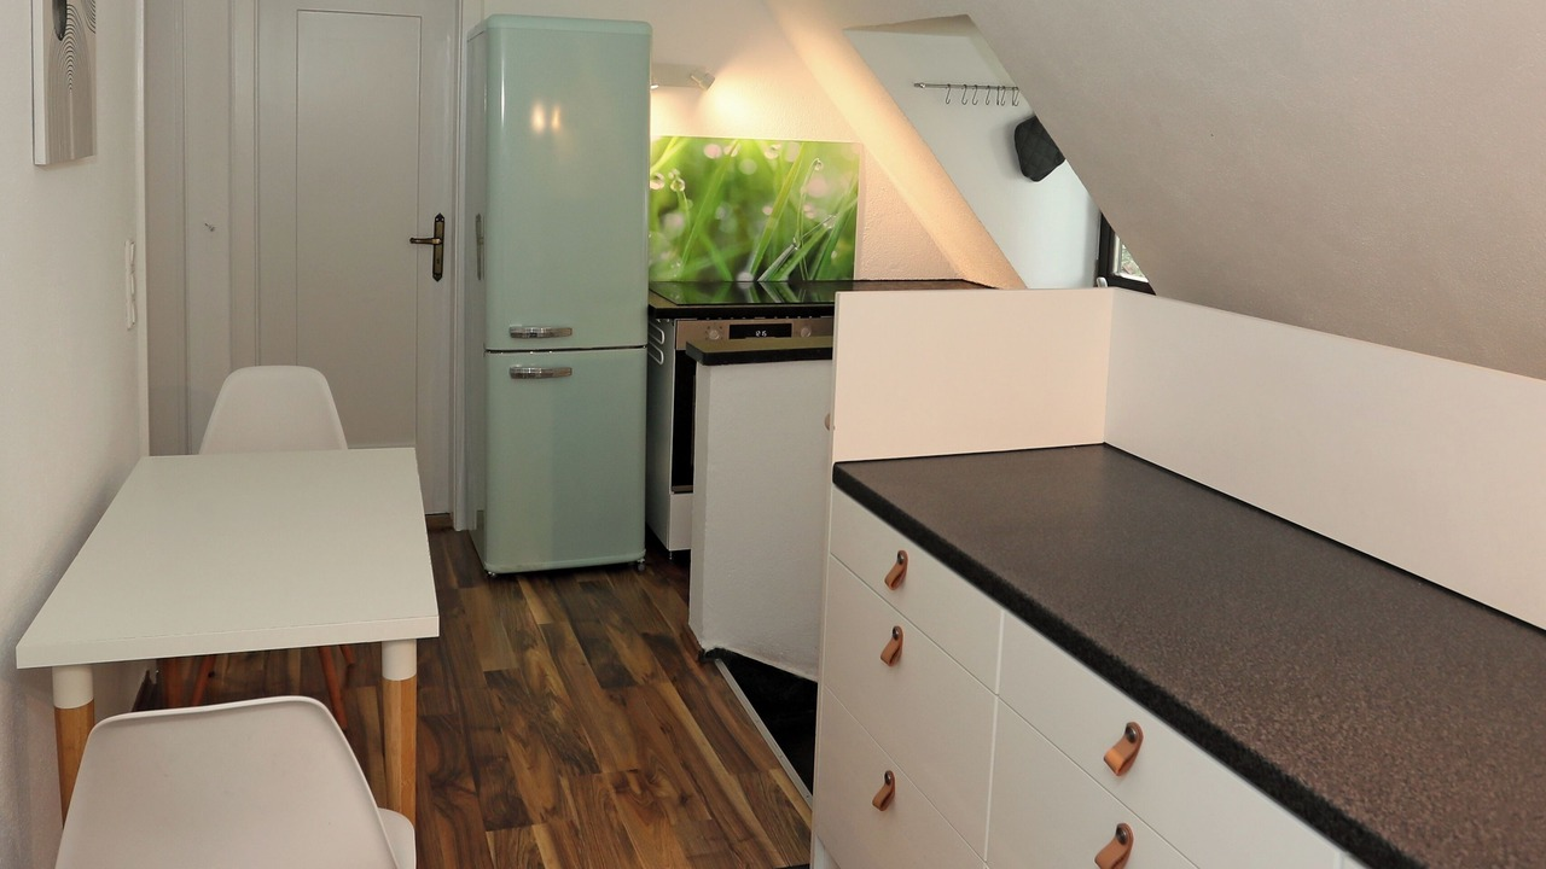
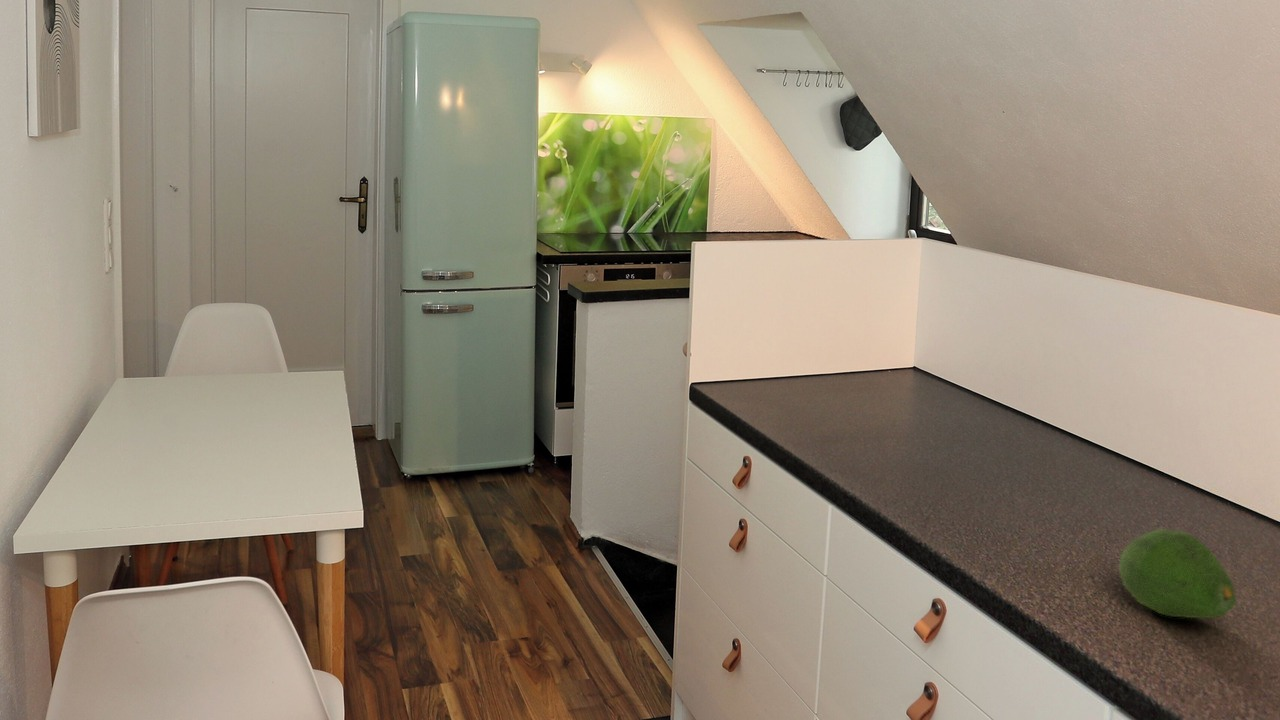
+ fruit [1118,528,1238,620]
